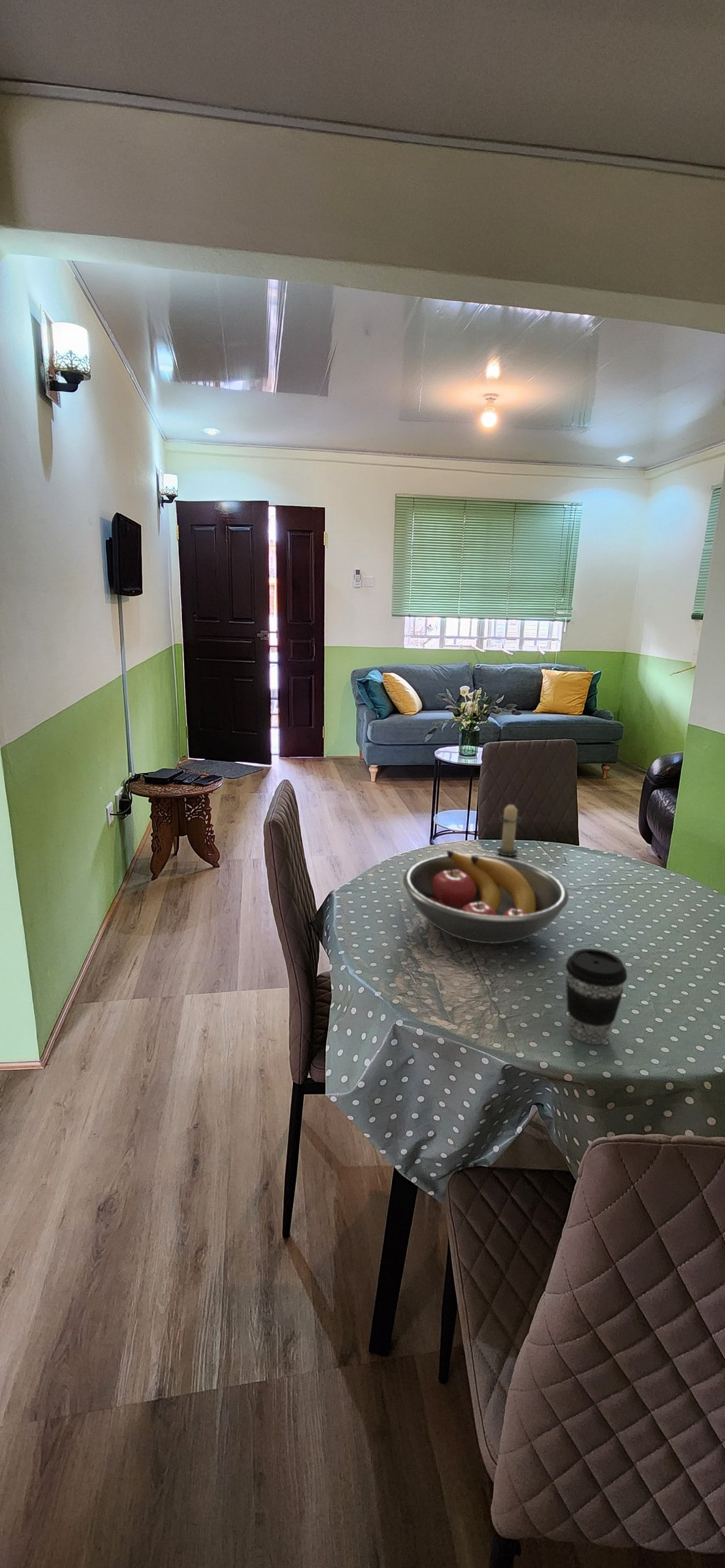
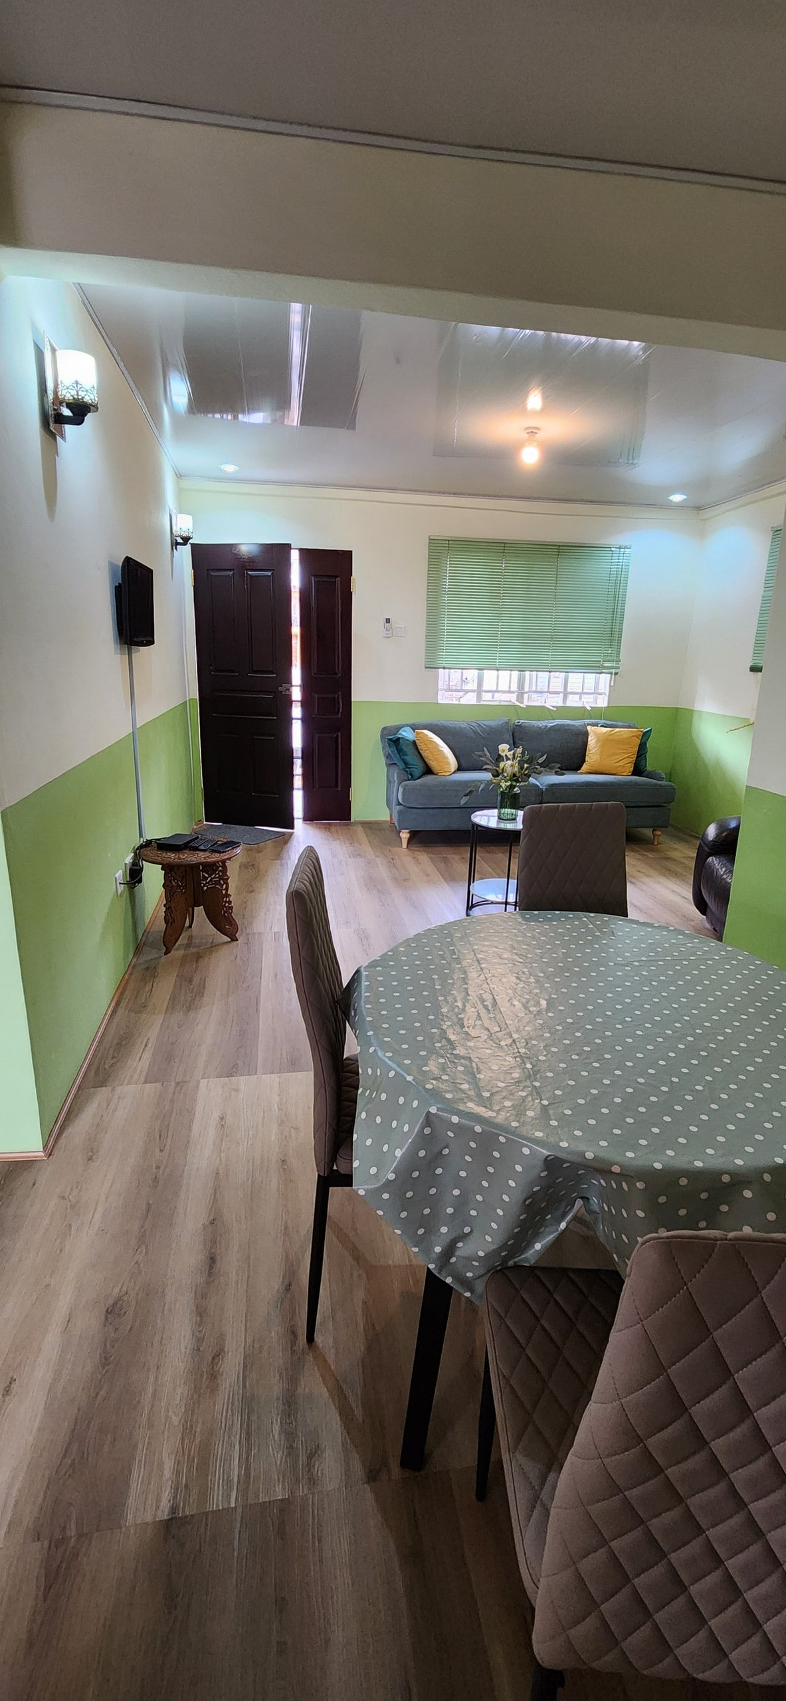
- fruit bowl [402,850,569,944]
- coffee cup [565,948,628,1045]
- candle [496,801,523,856]
